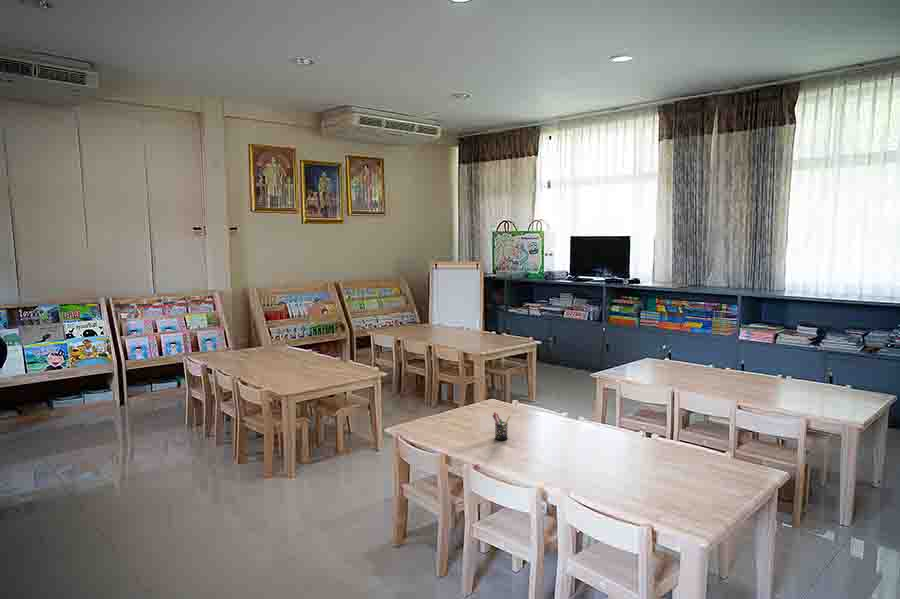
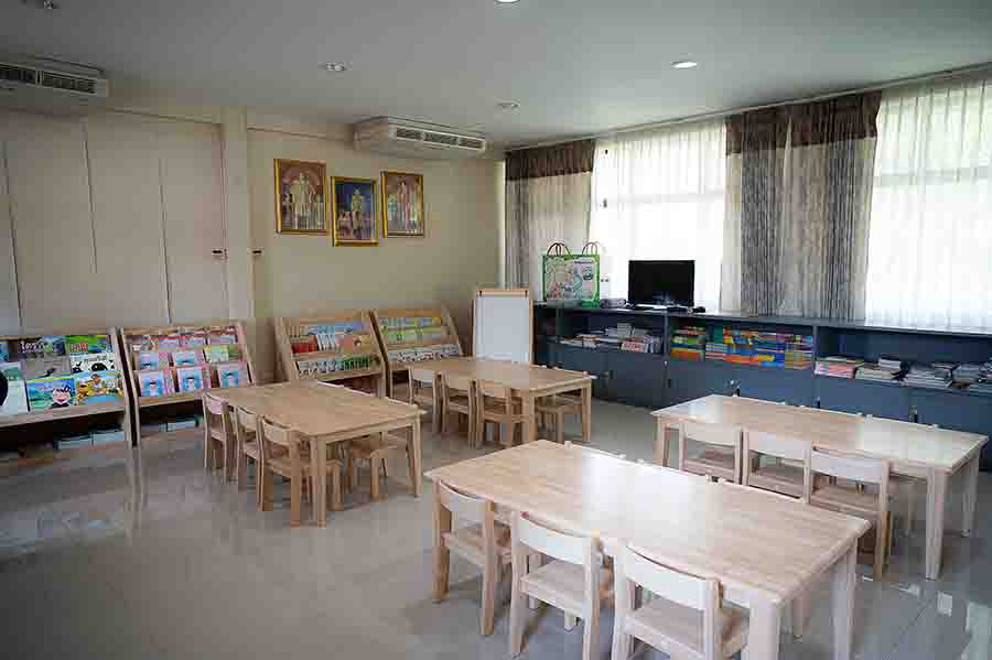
- pen holder [491,411,511,441]
